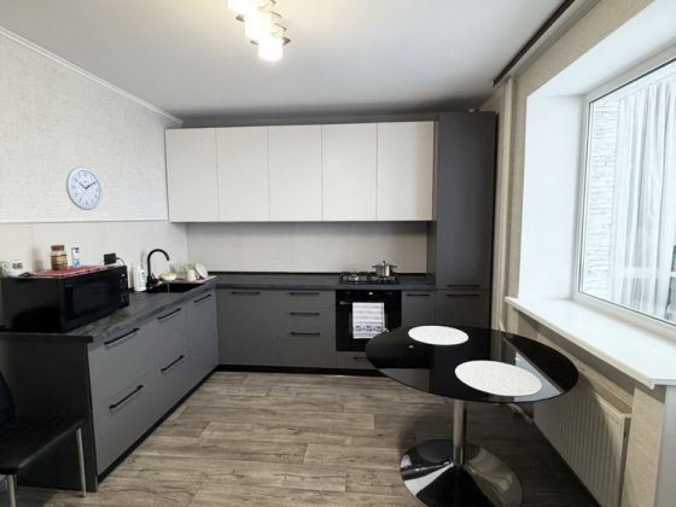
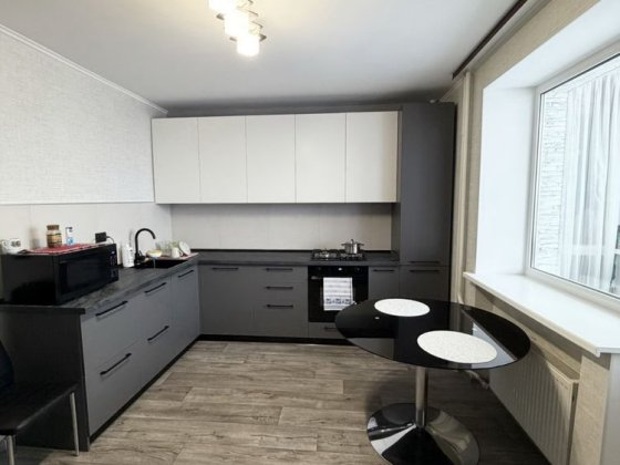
- wall clock [65,165,103,211]
